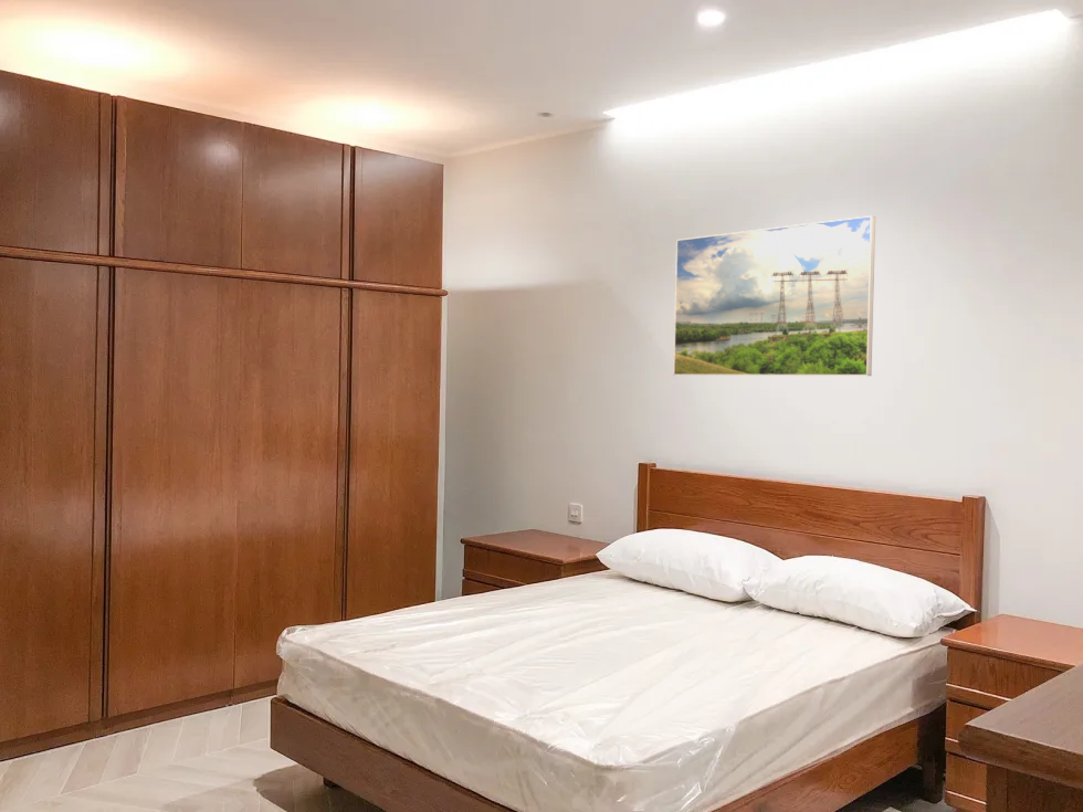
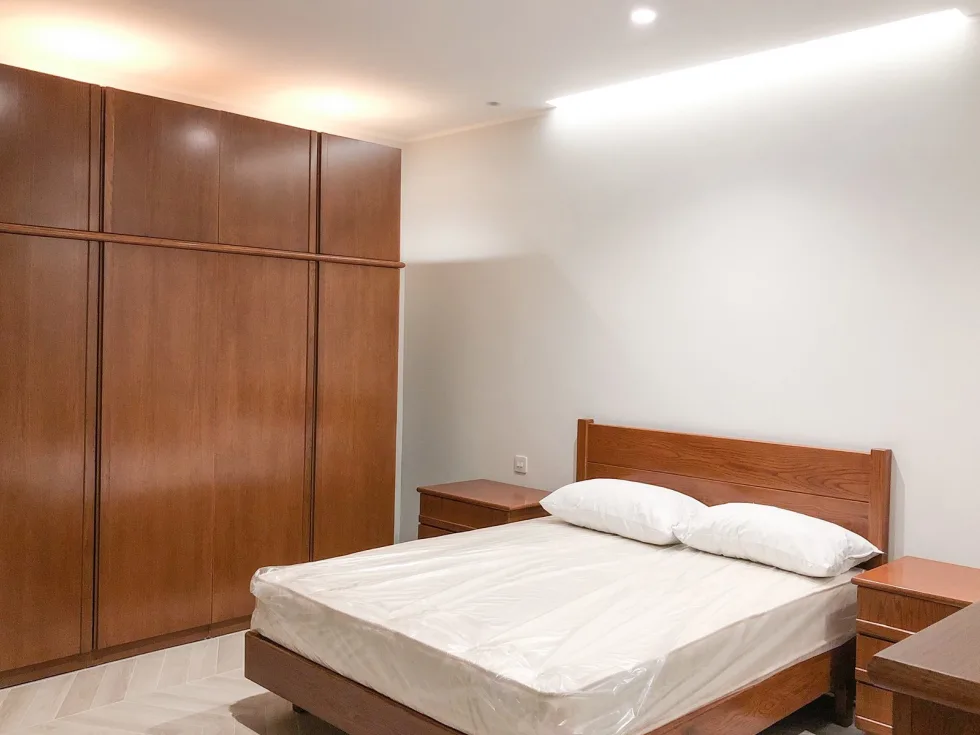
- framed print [672,214,876,377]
